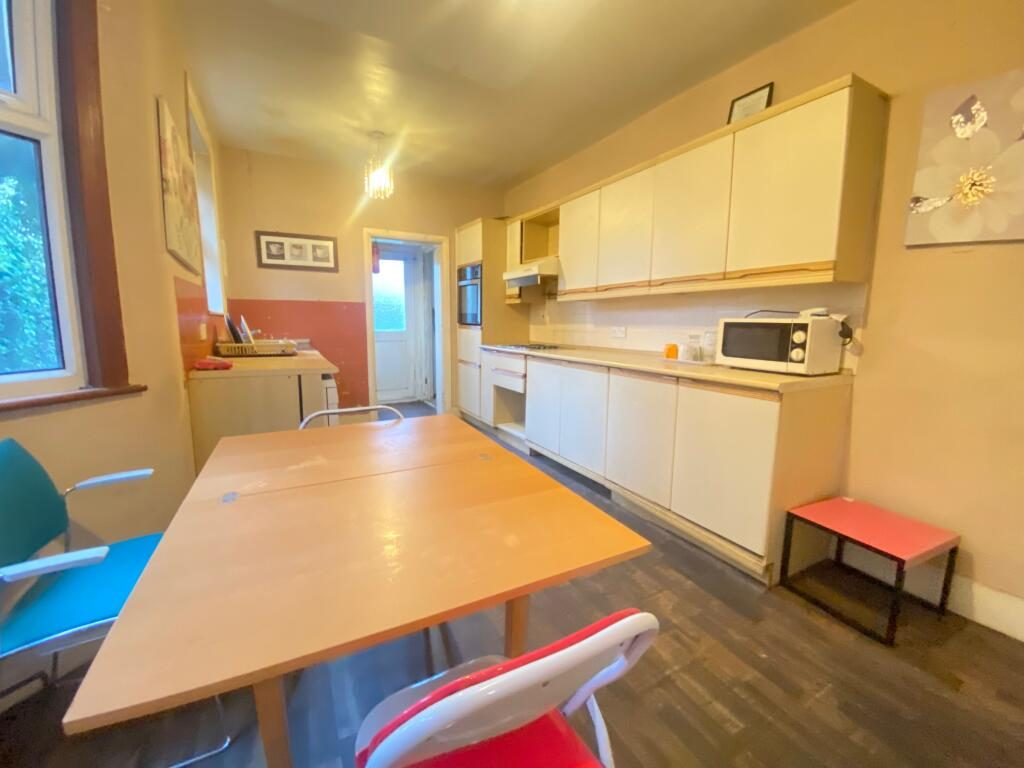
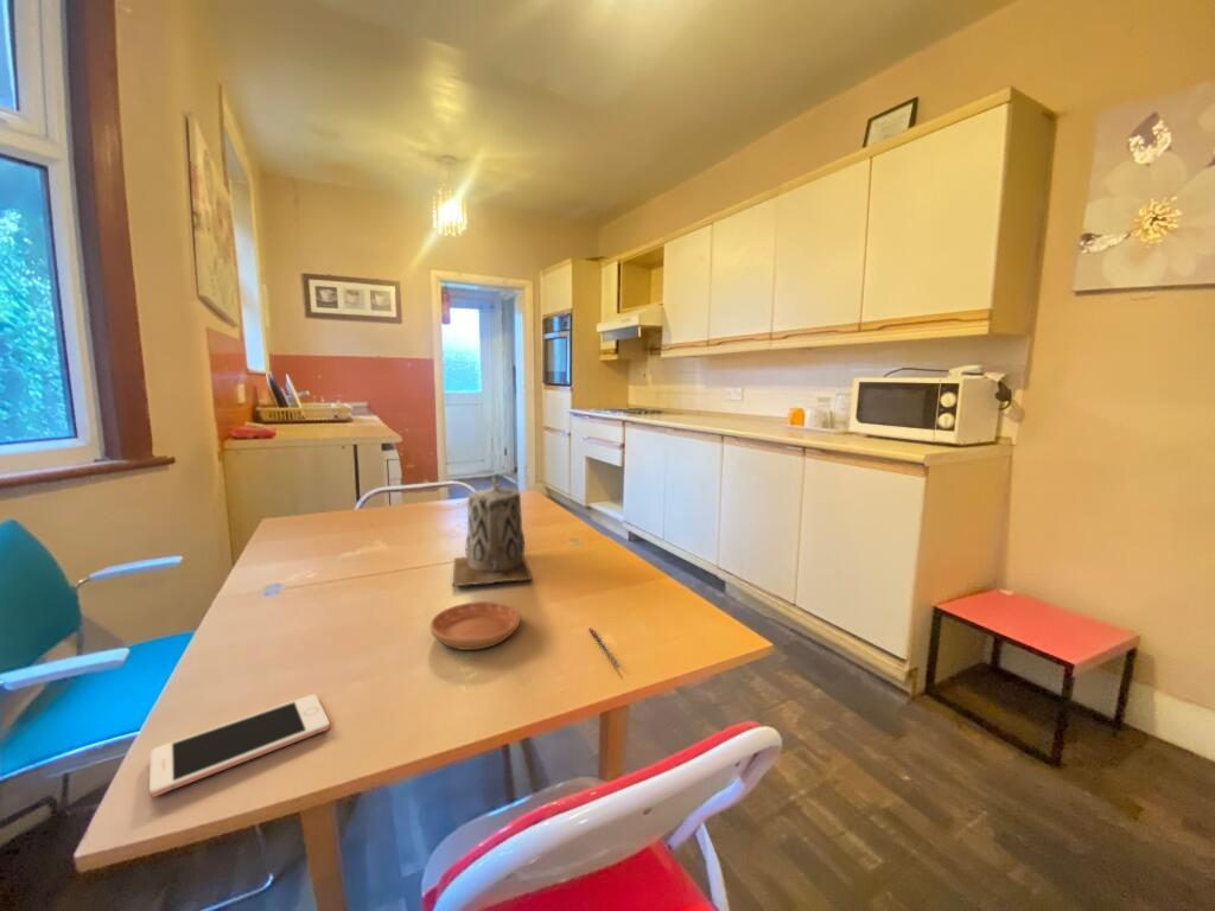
+ saucer [430,600,521,651]
+ teapot [452,476,533,587]
+ pen [589,626,622,669]
+ cell phone [148,694,331,798]
